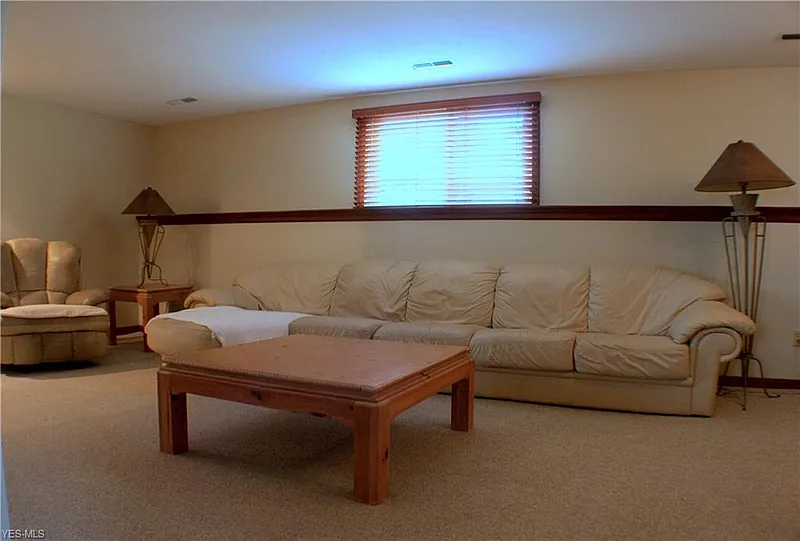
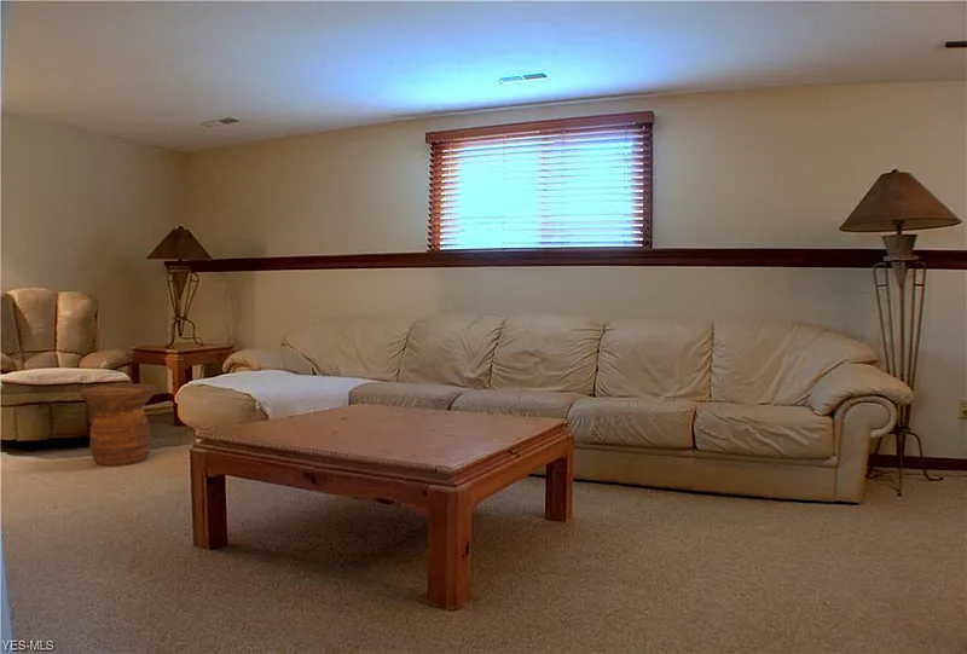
+ side table [79,383,158,468]
